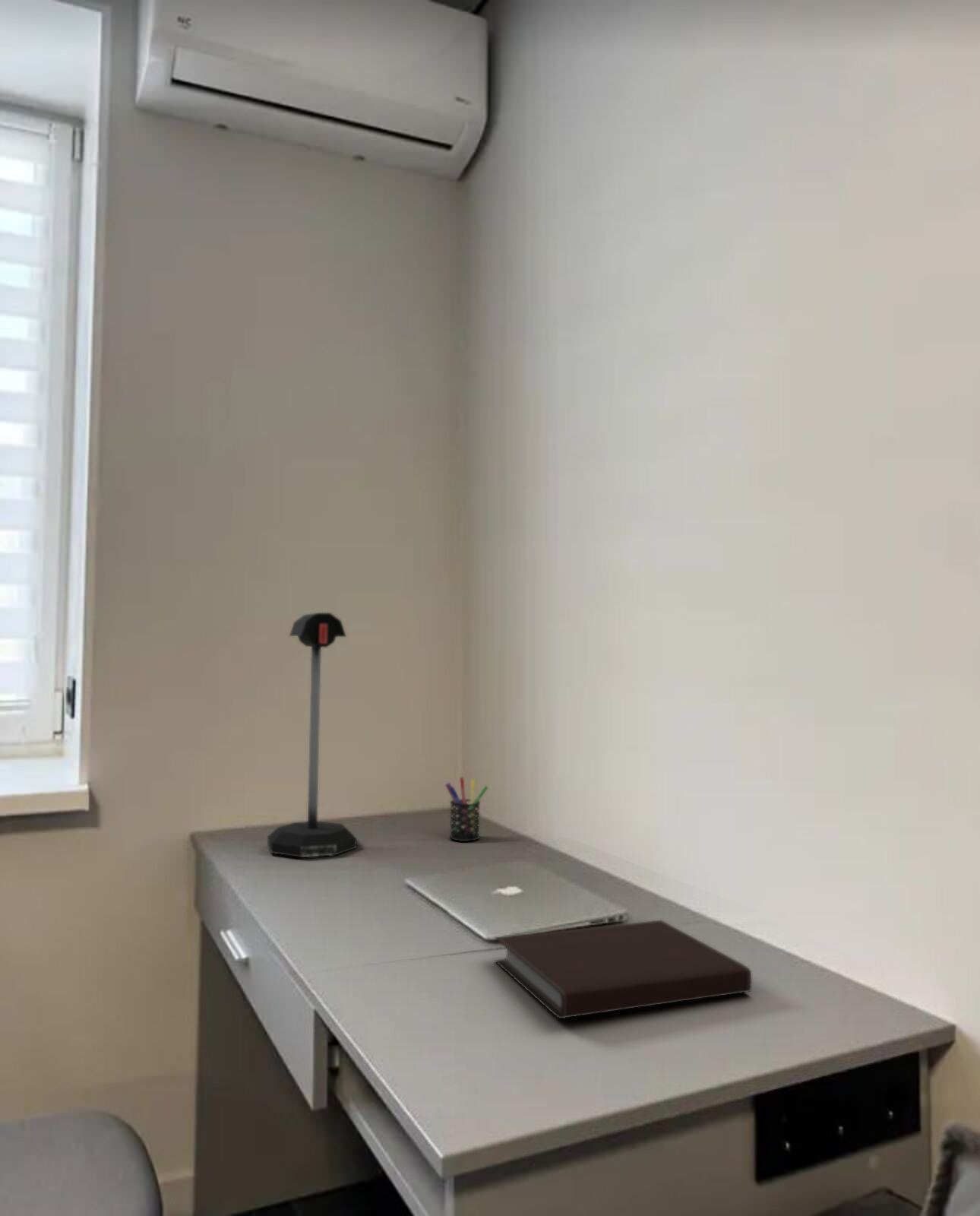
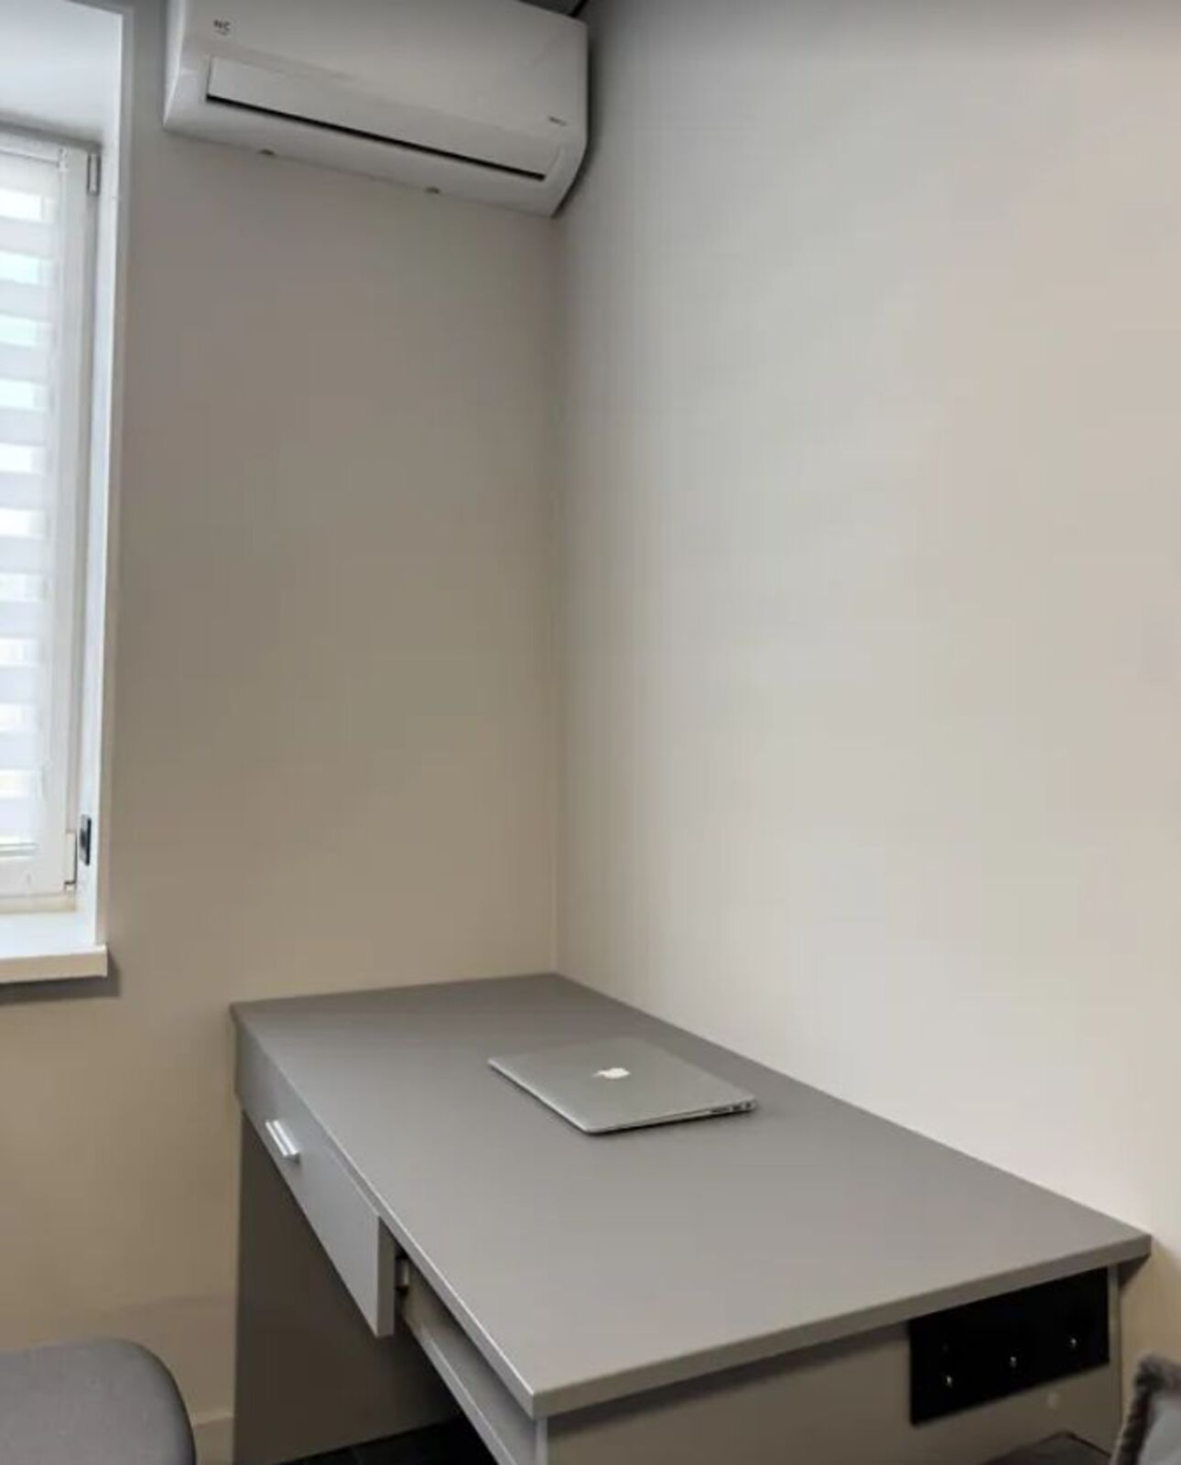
- notebook [494,920,752,1019]
- pen holder [444,776,489,842]
- mailbox [267,612,358,858]
